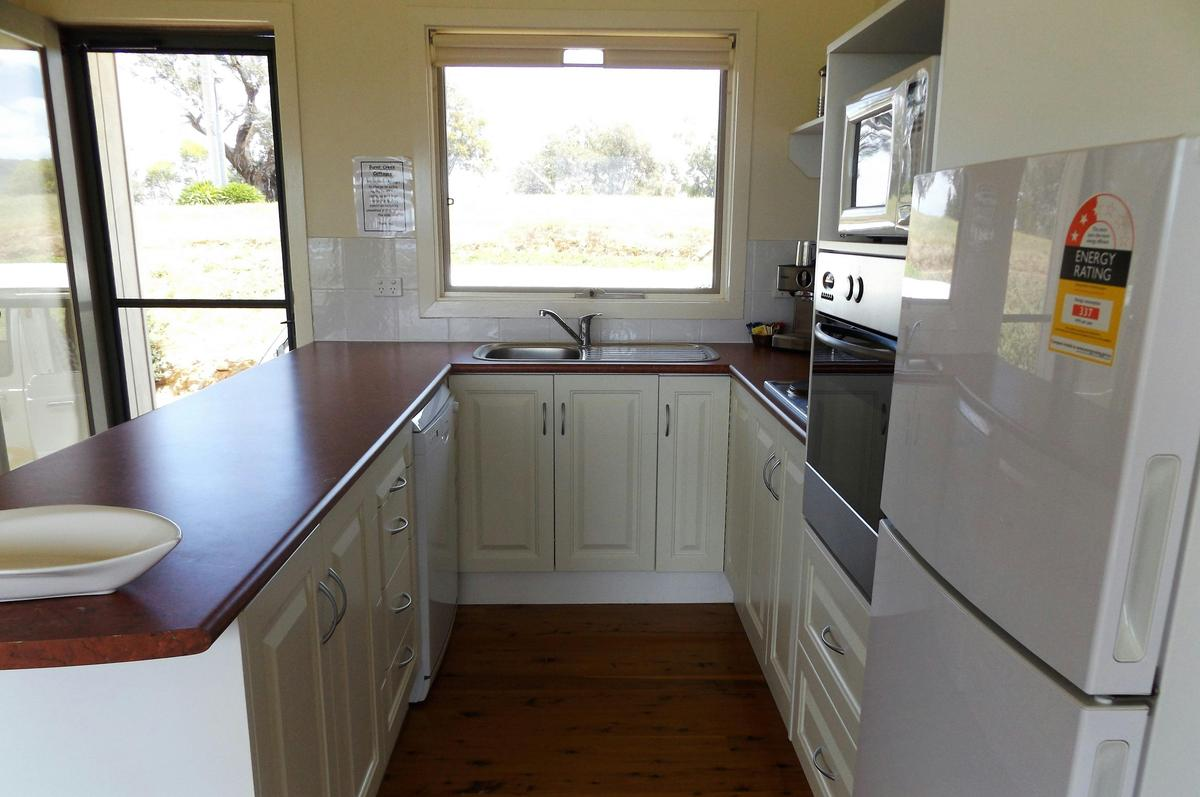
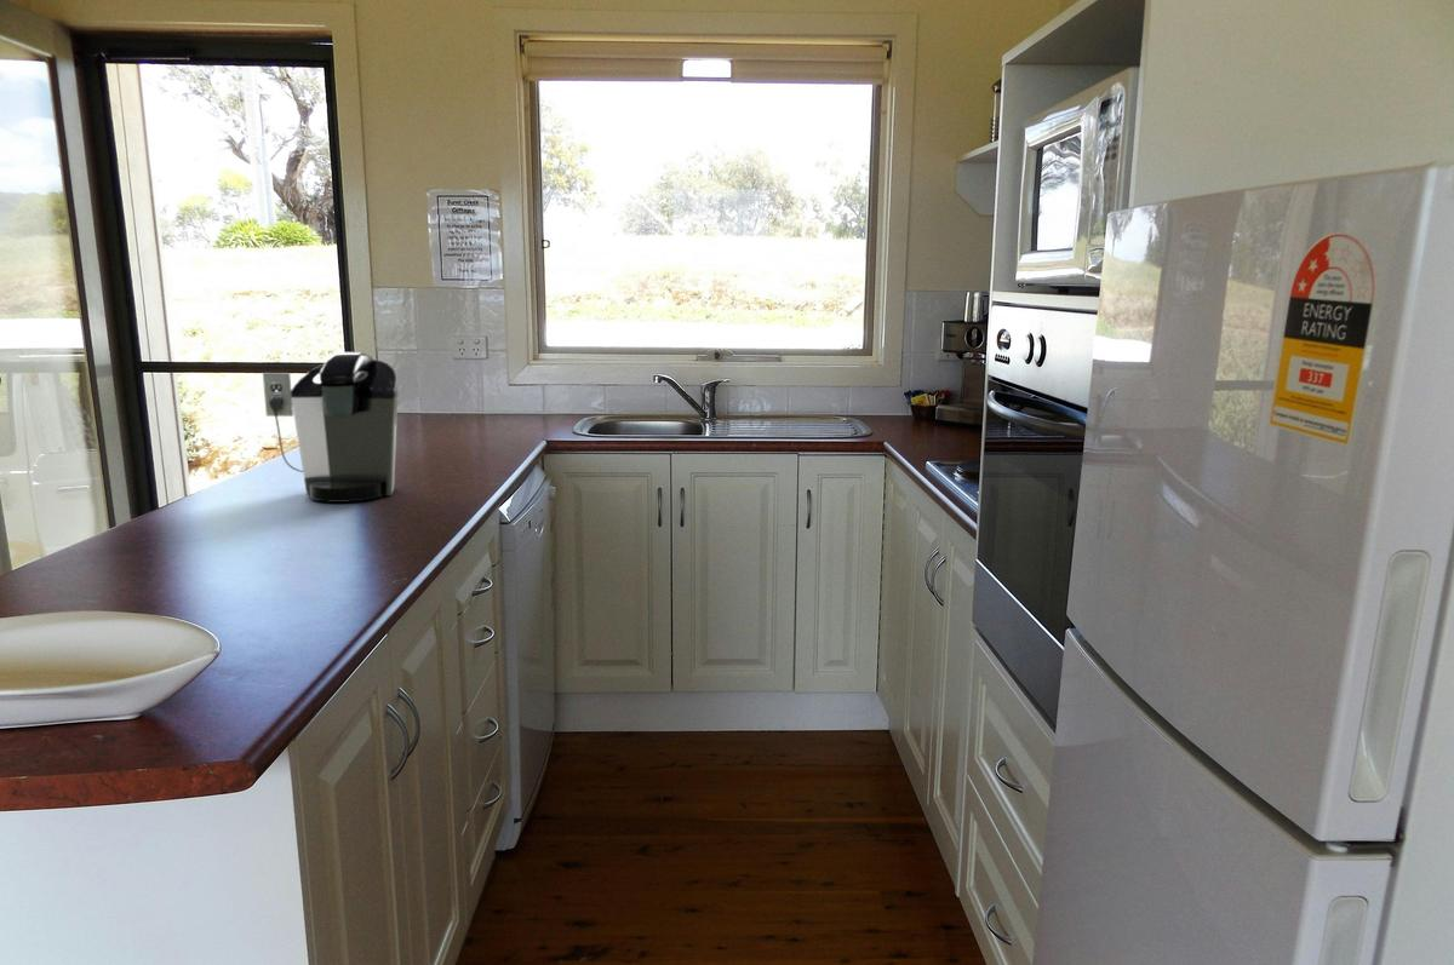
+ coffee maker [262,351,400,504]
